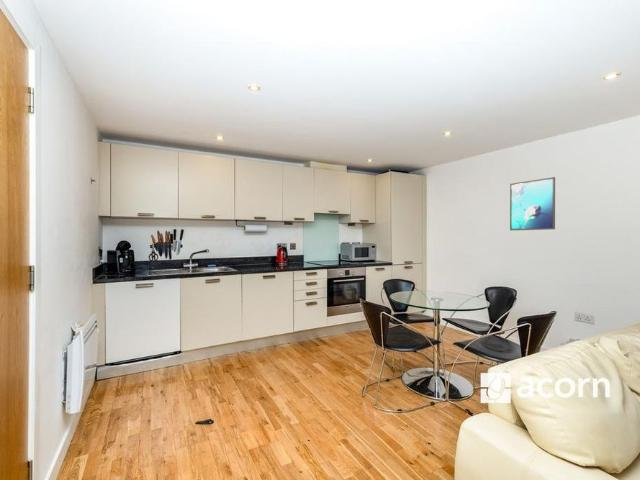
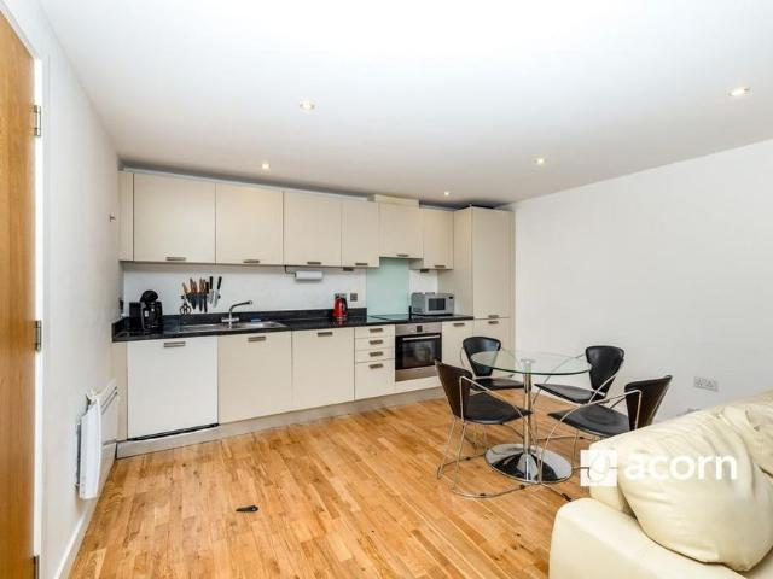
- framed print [509,176,556,231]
